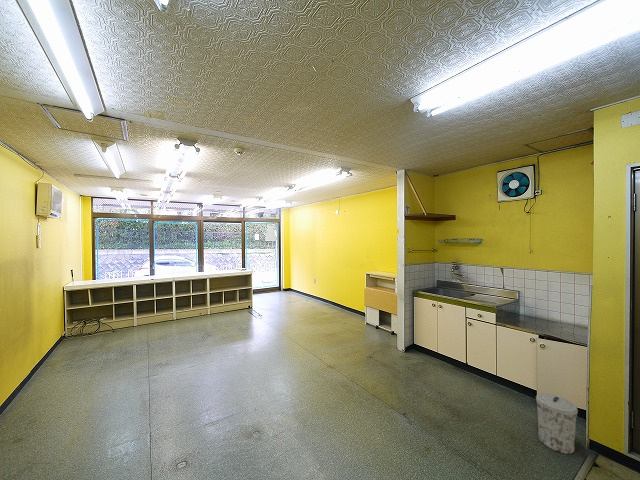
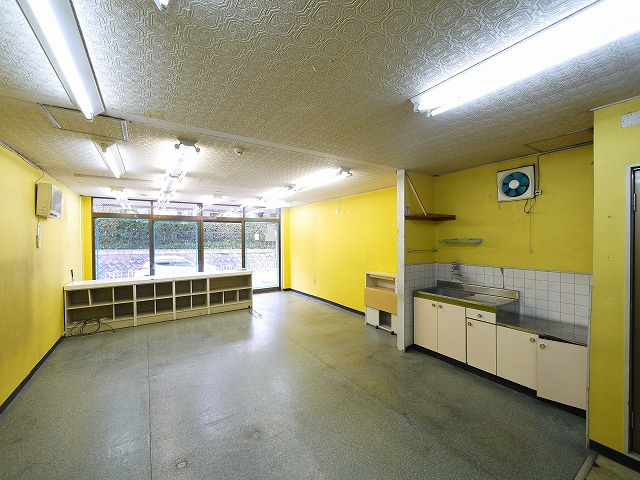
- trash can [535,392,579,455]
